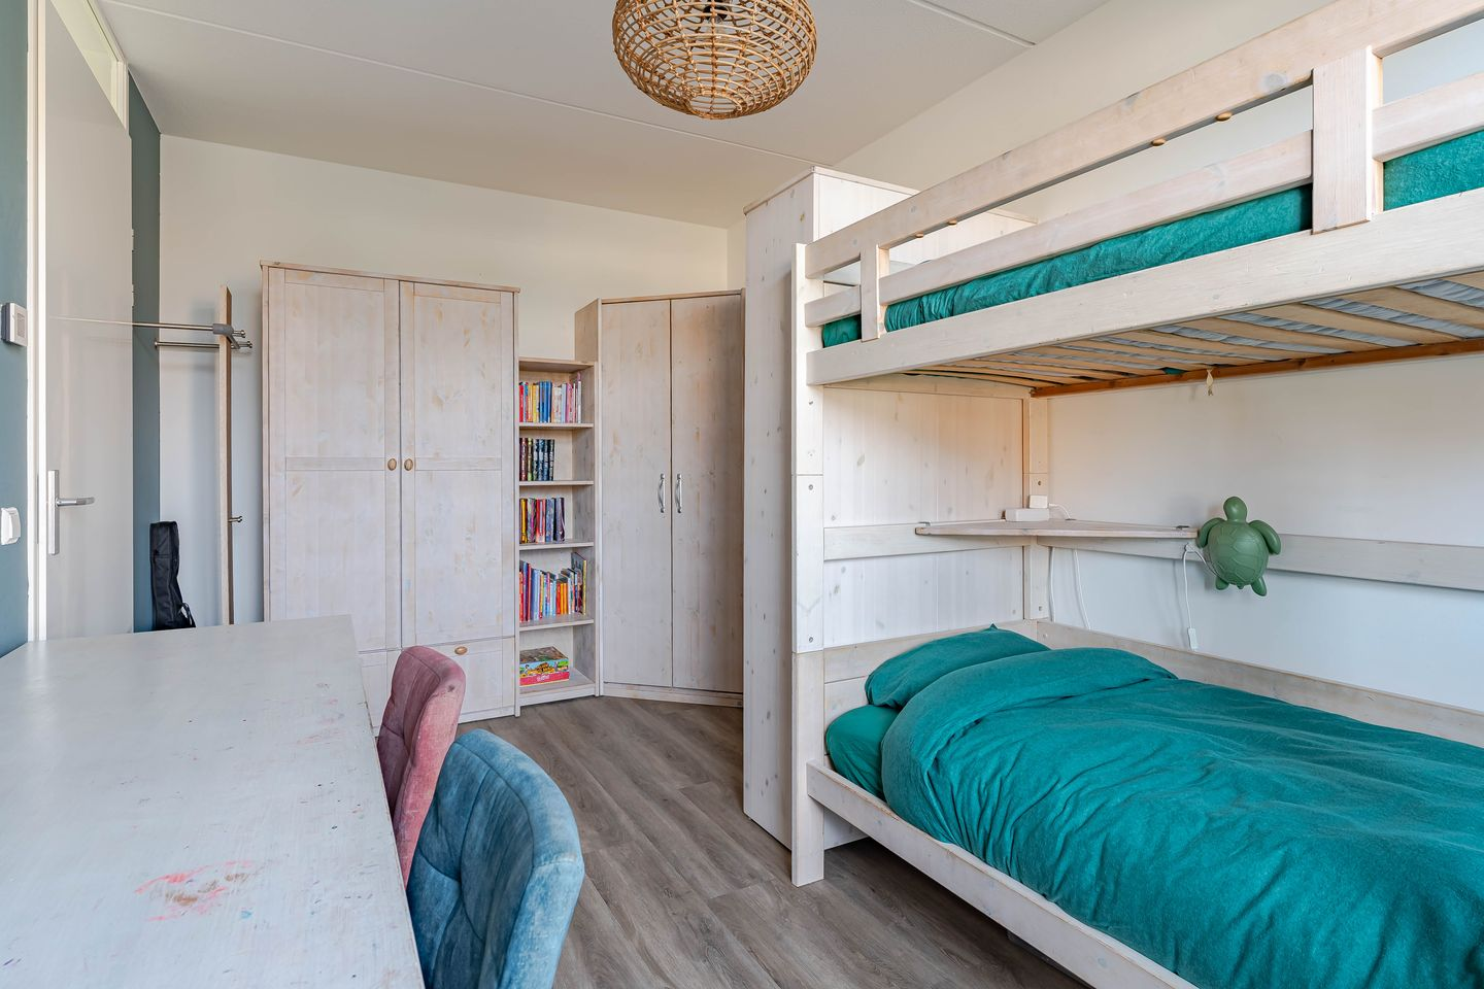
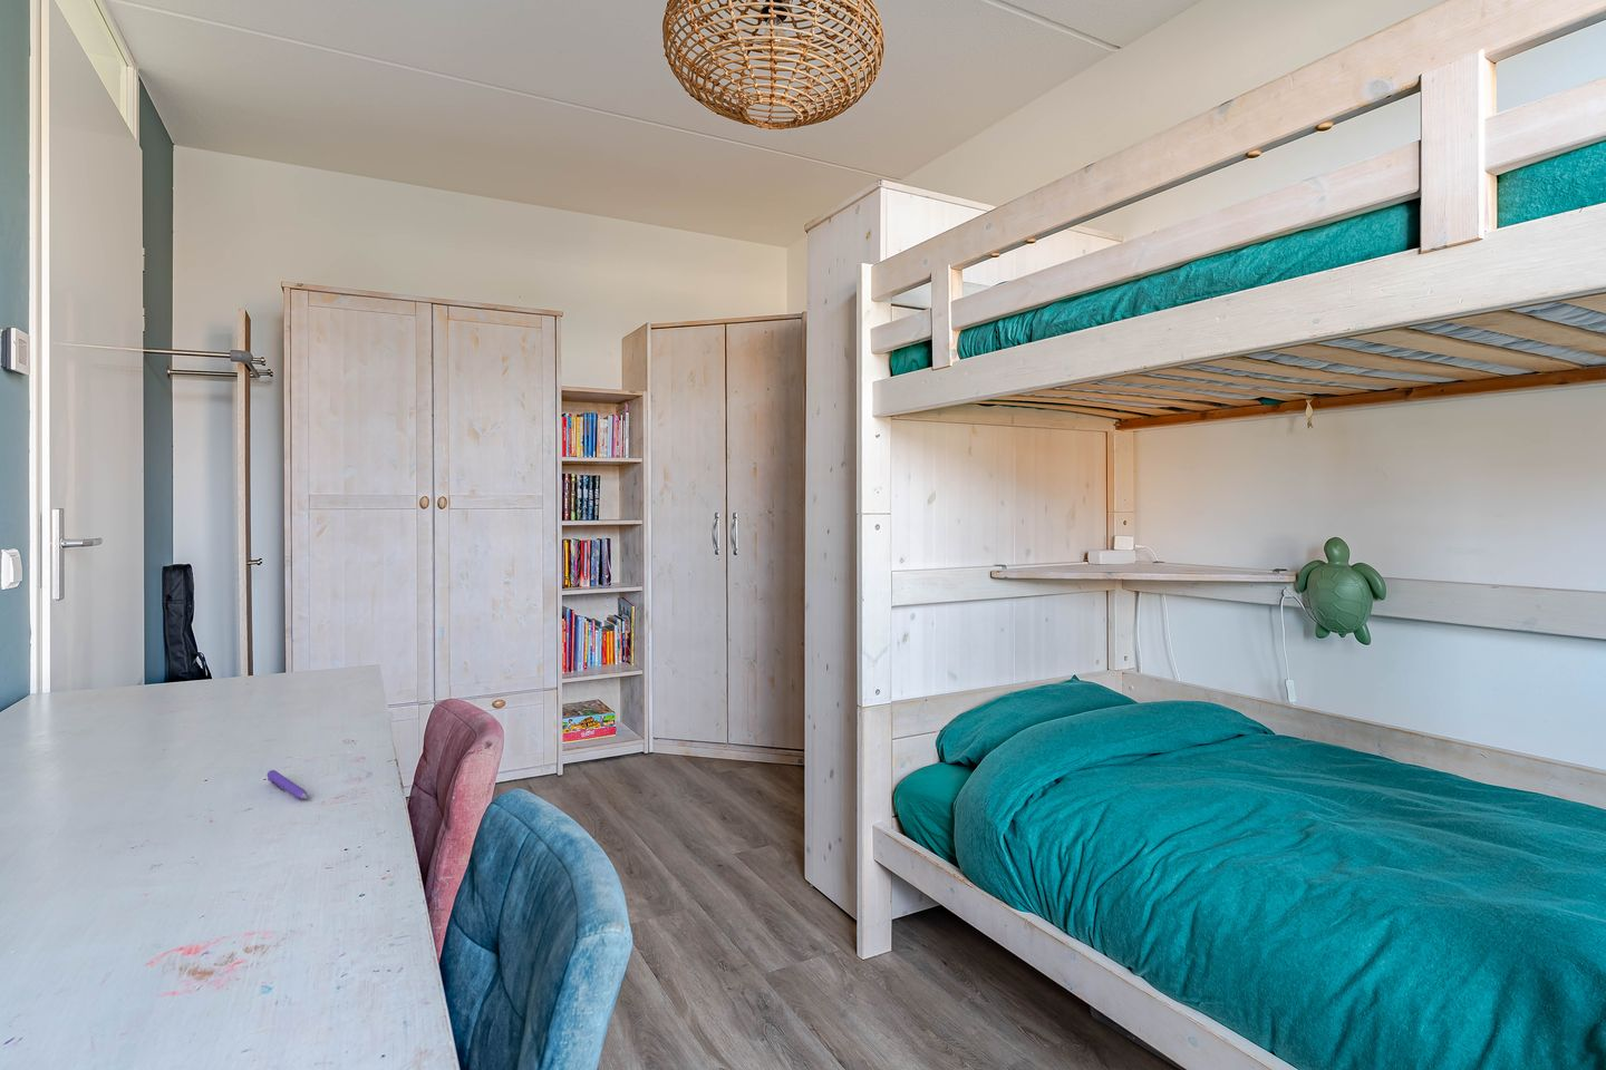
+ pen [266,769,308,800]
